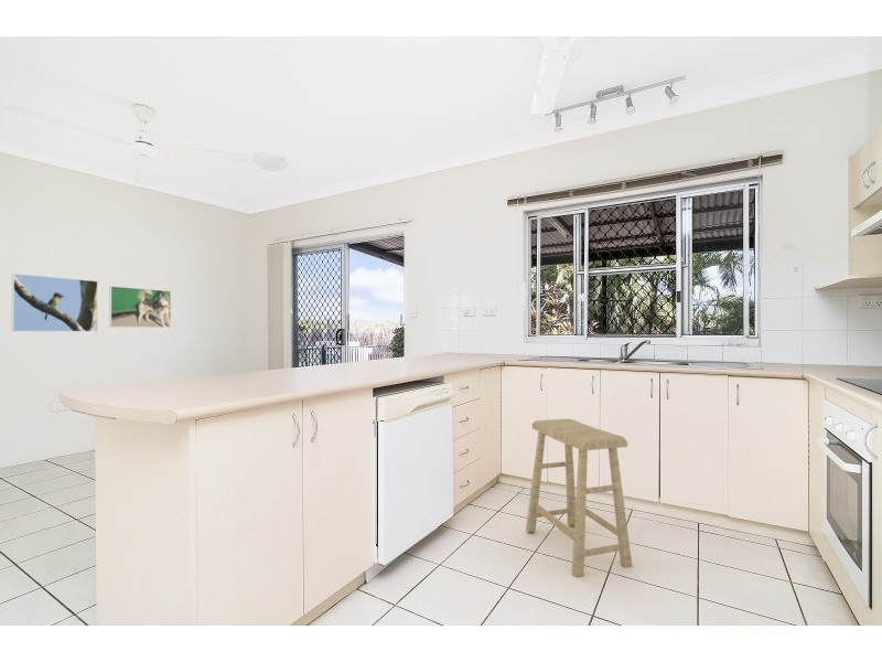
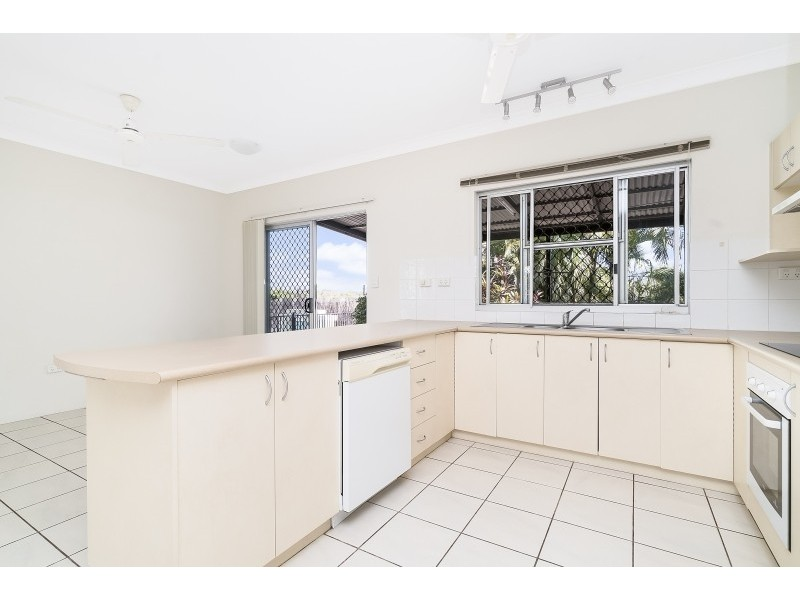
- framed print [11,273,99,333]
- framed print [108,285,172,329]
- stool [525,418,633,578]
